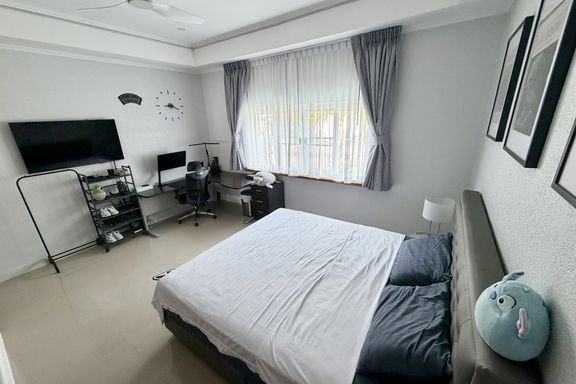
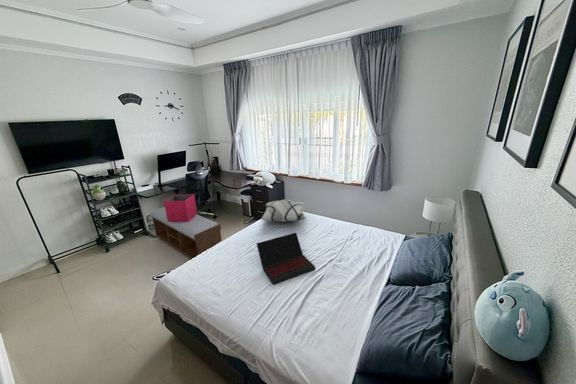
+ storage bin [163,193,198,222]
+ decorative pillow [260,198,307,222]
+ bench [149,206,223,260]
+ laptop [256,232,316,286]
